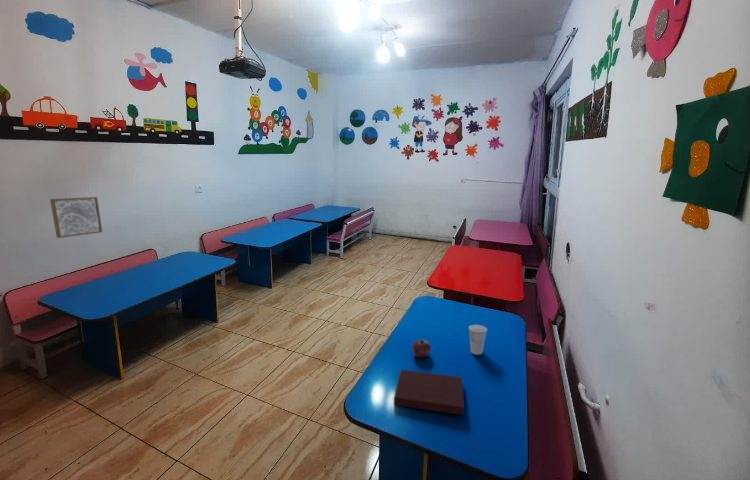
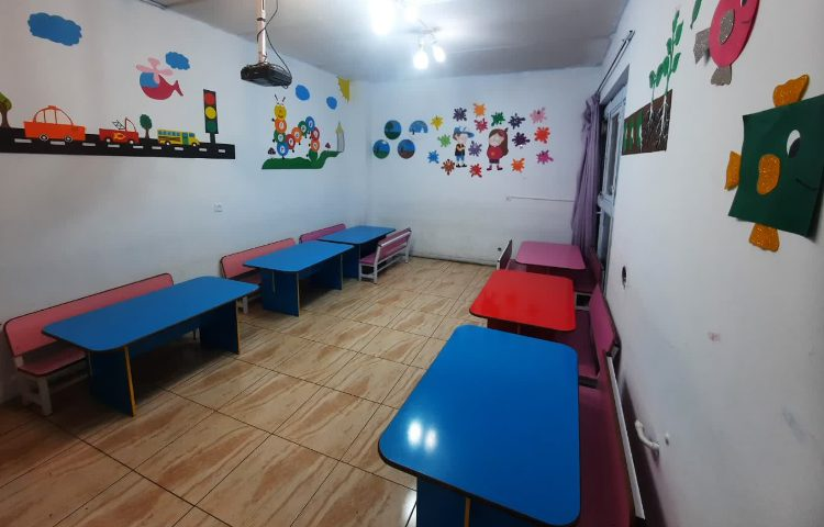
- wall art [49,196,103,239]
- notebook [393,369,465,416]
- apple [411,339,432,358]
- cup [468,324,488,356]
